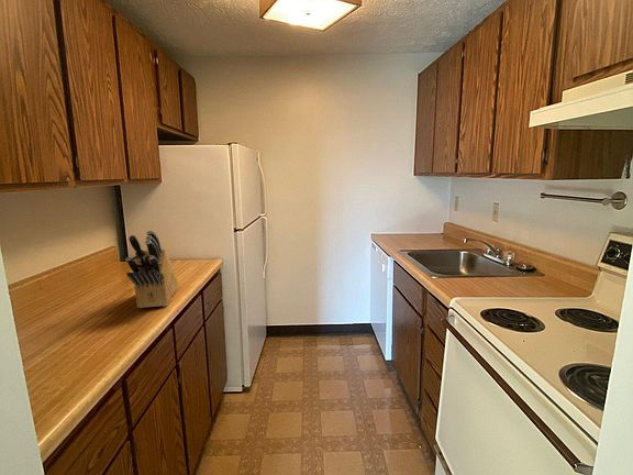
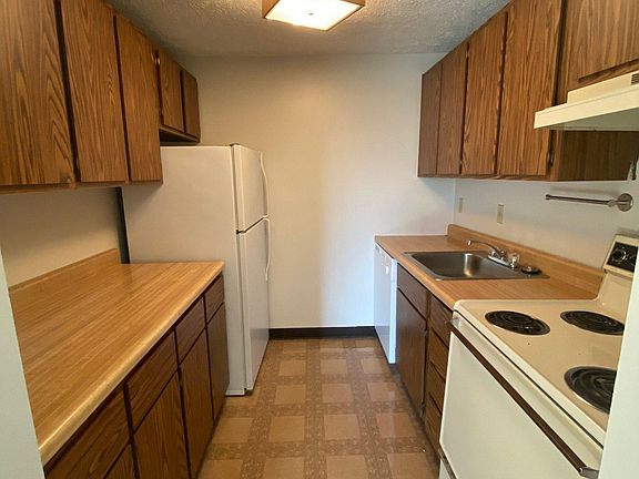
- knife block [124,230,179,309]
